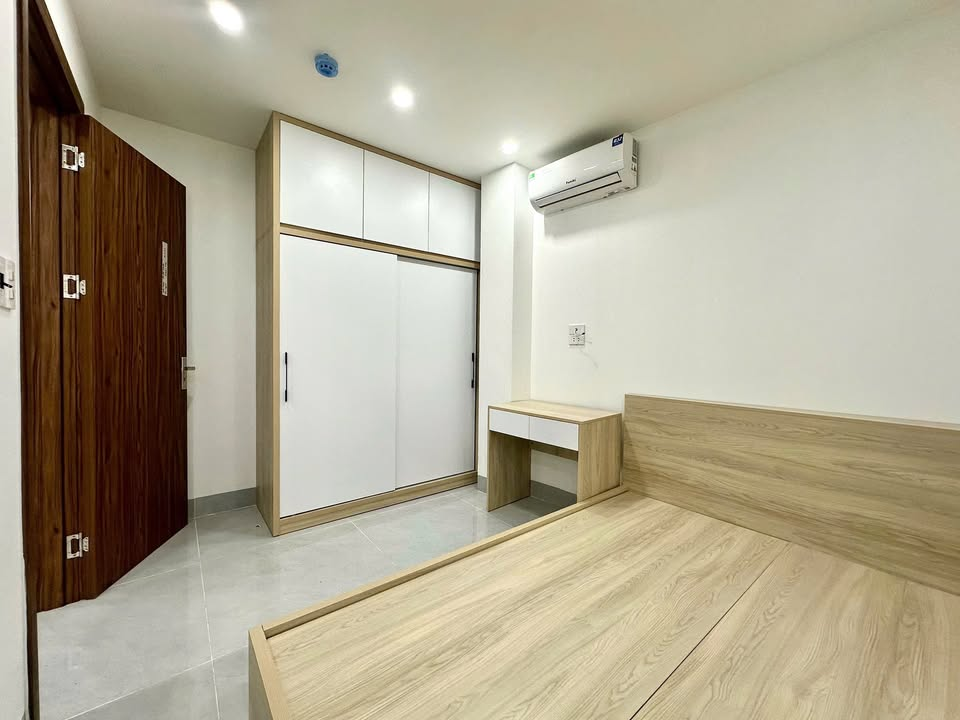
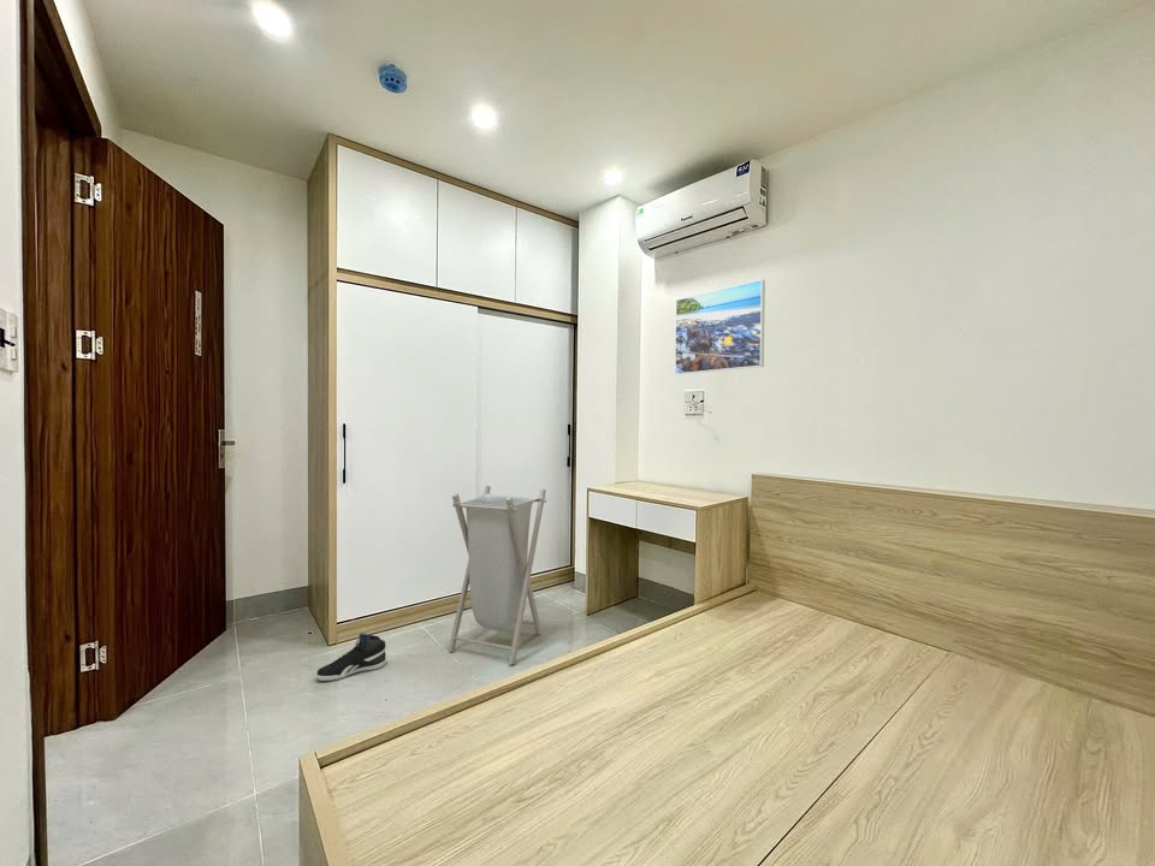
+ sneaker [315,633,387,682]
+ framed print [674,278,766,375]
+ laundry hamper [448,485,549,665]
